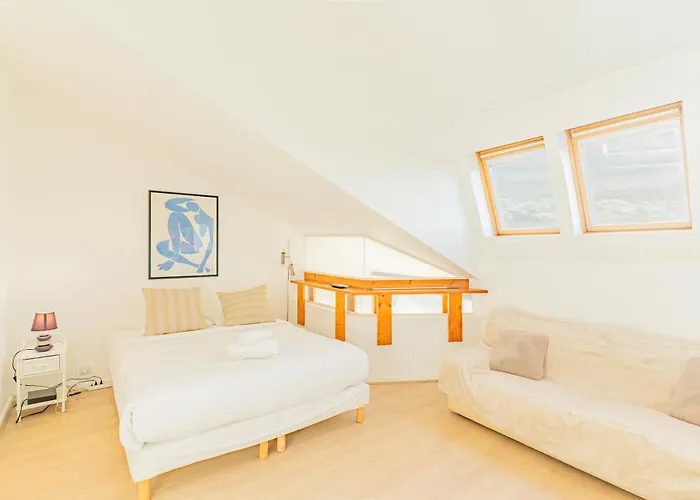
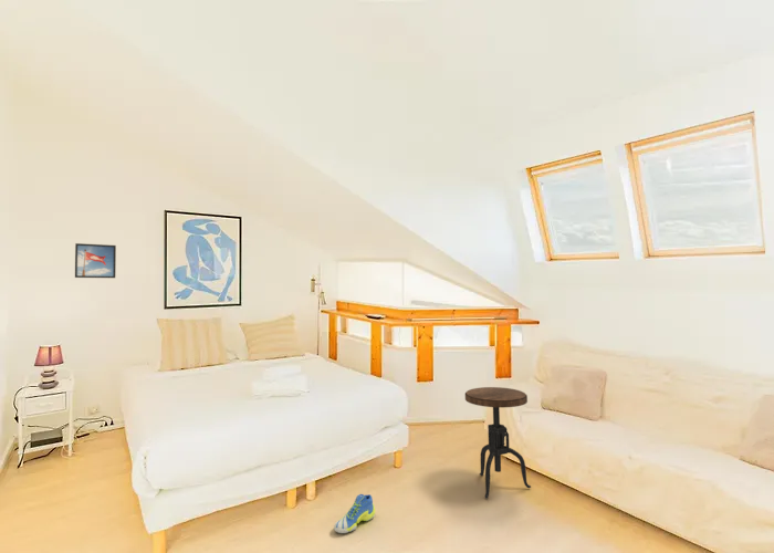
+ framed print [74,242,117,279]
+ side table [464,386,532,500]
+ sneaker [333,493,376,534]
